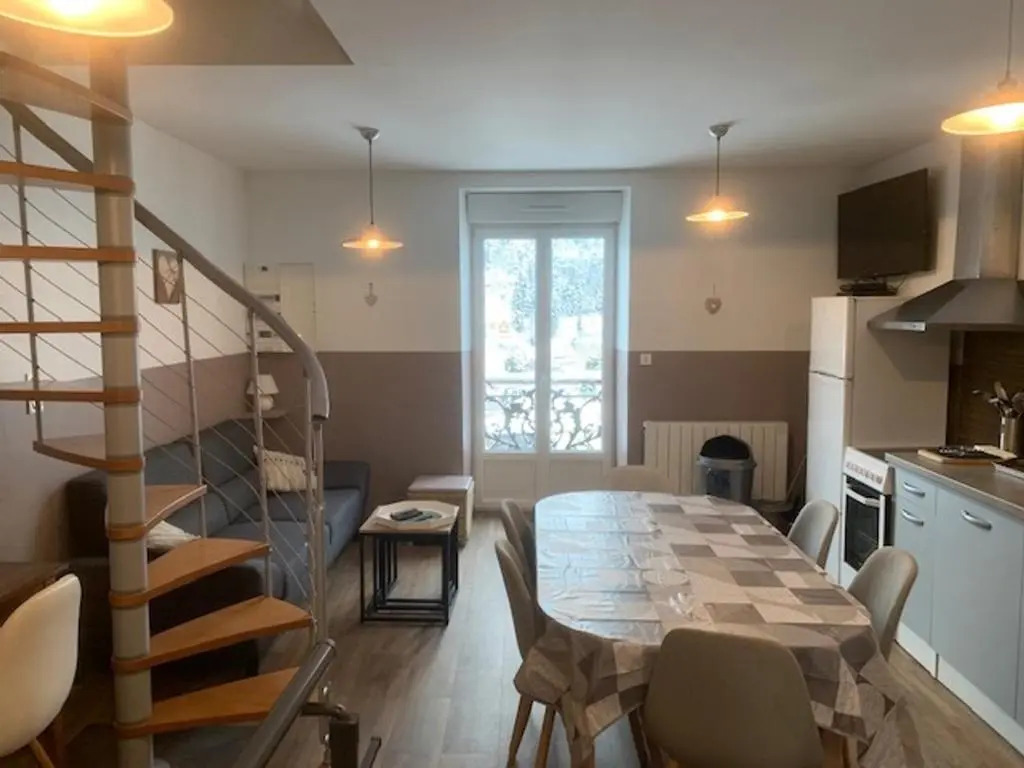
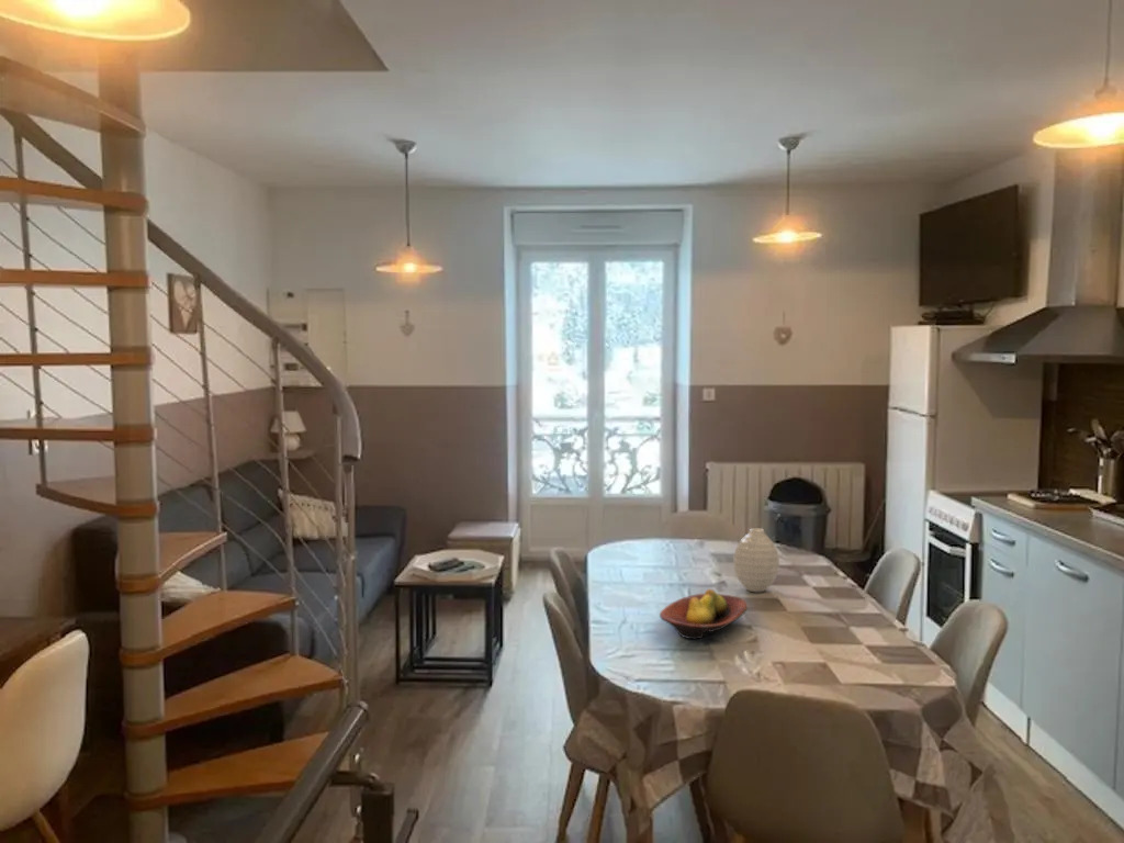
+ vase [732,527,780,593]
+ fruit bowl [659,588,749,640]
